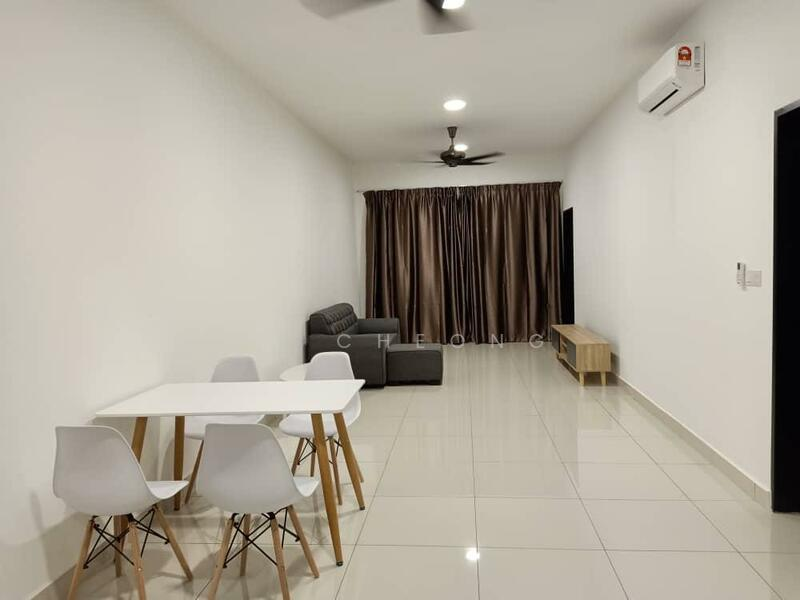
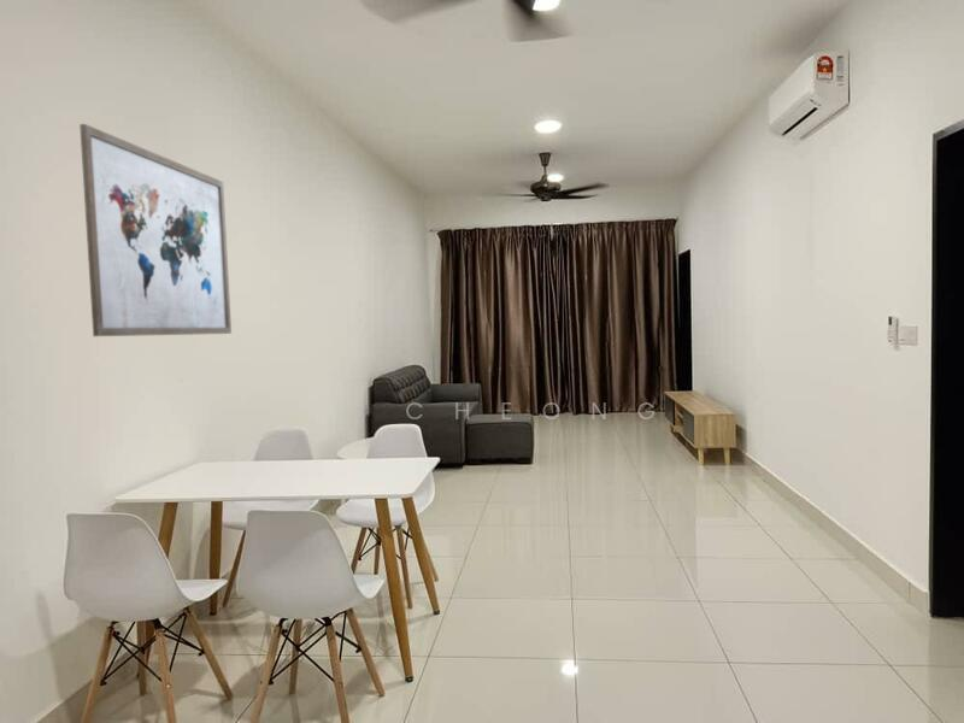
+ wall art [78,123,233,337]
